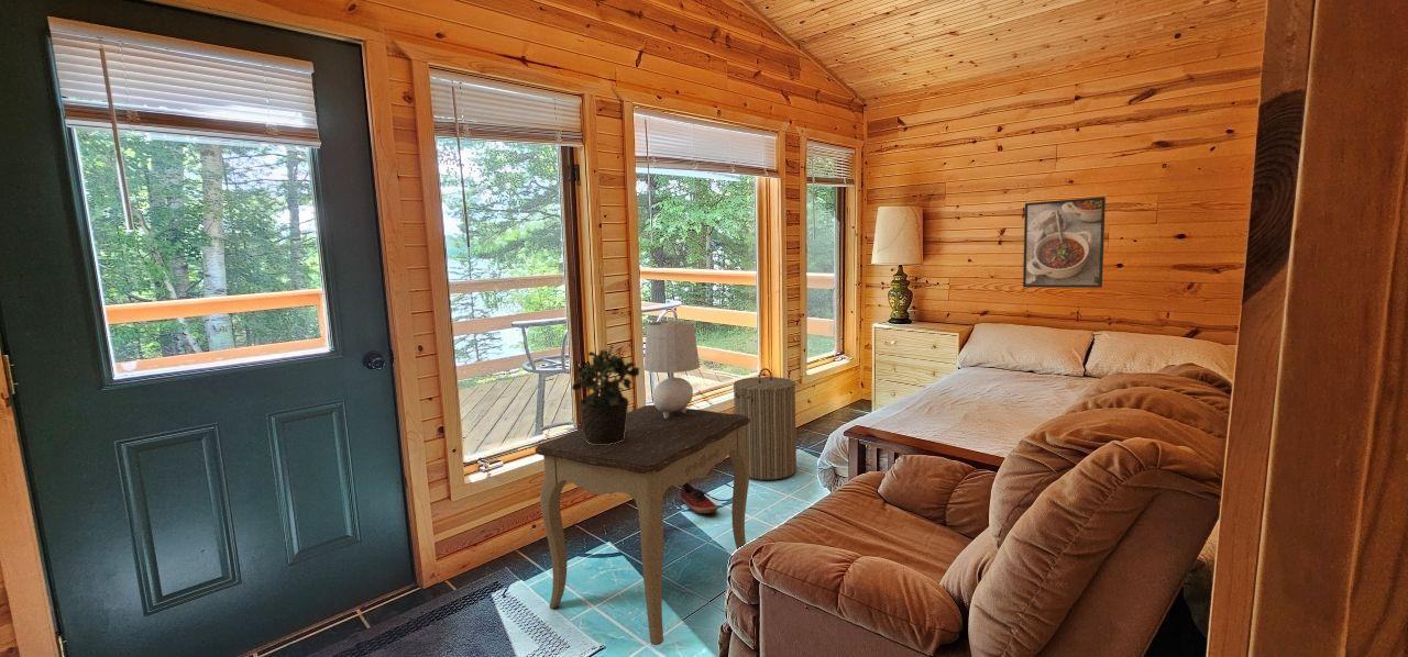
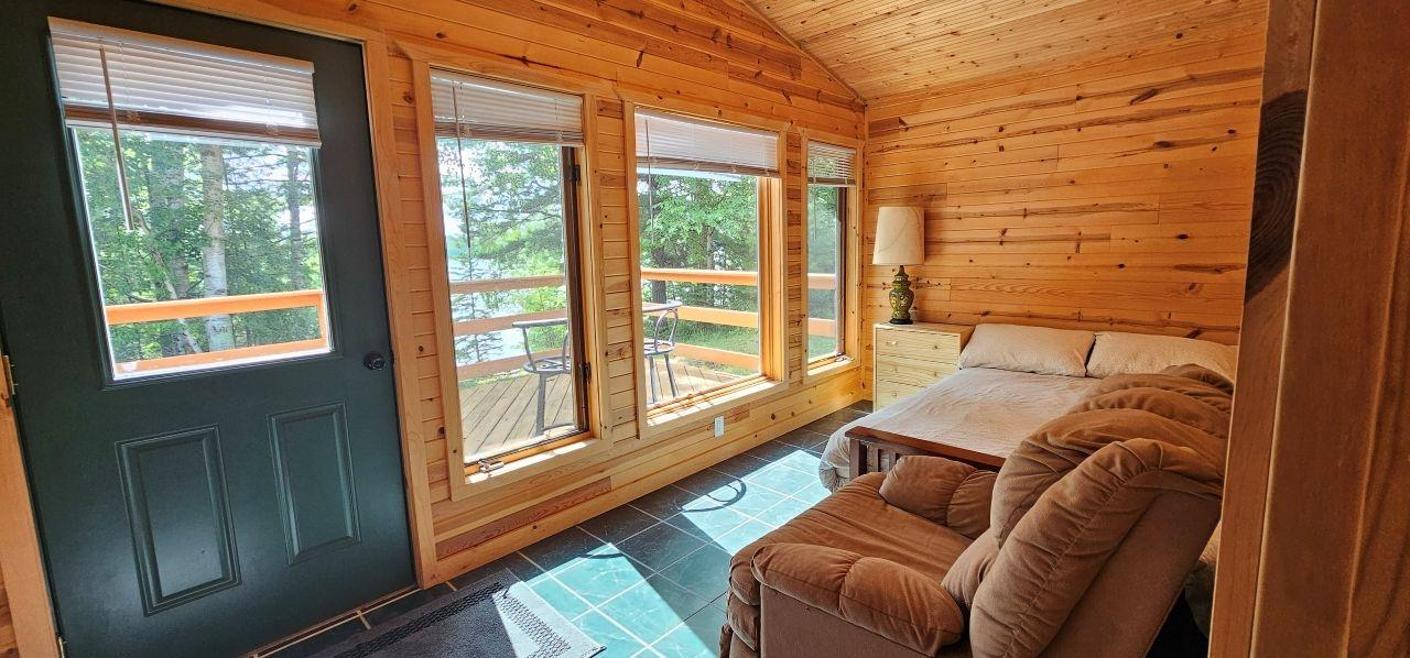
- shoe [679,482,718,515]
- table lamp [642,320,701,419]
- laundry hamper [733,367,798,481]
- side table [535,404,750,646]
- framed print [1022,196,1107,289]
- potted plant [571,345,641,445]
